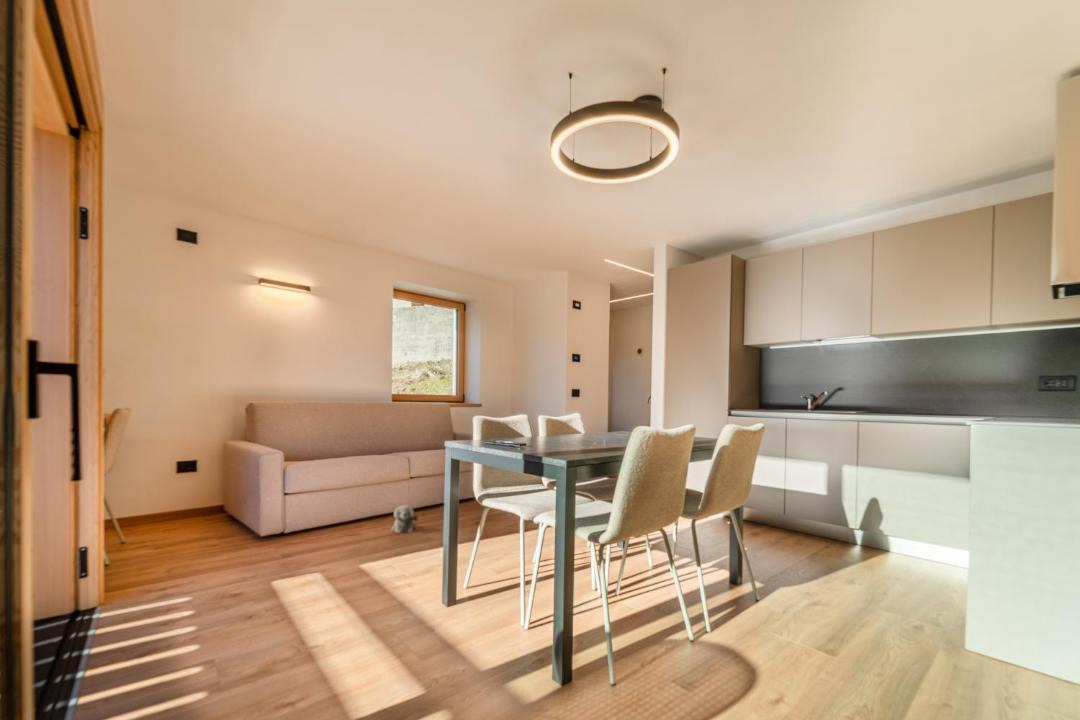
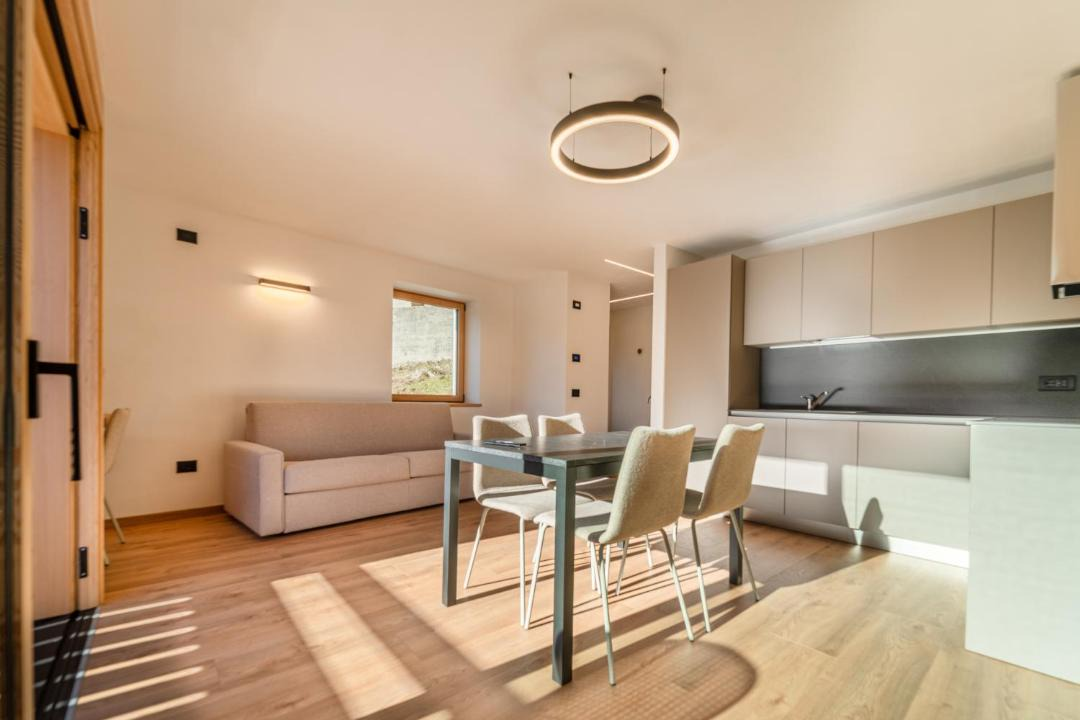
- plush toy [390,504,419,534]
